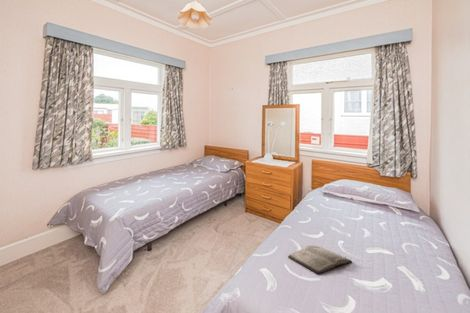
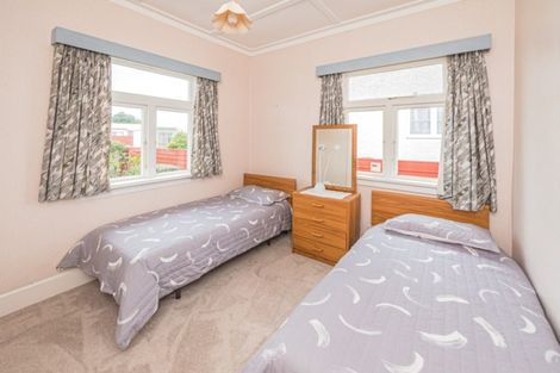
- diary [287,244,353,275]
